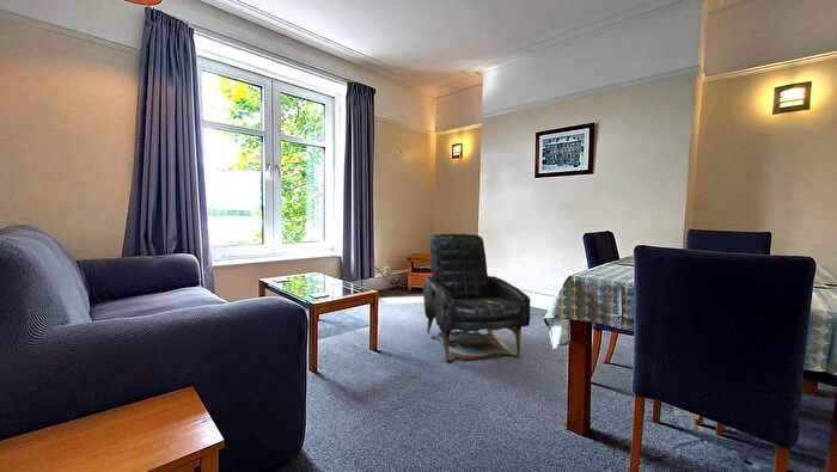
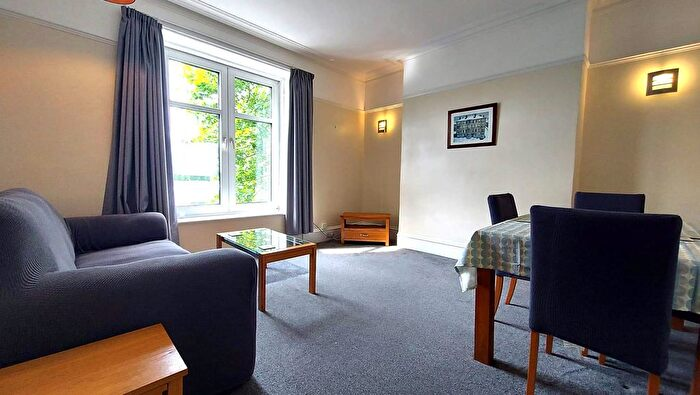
- armchair [422,233,532,362]
